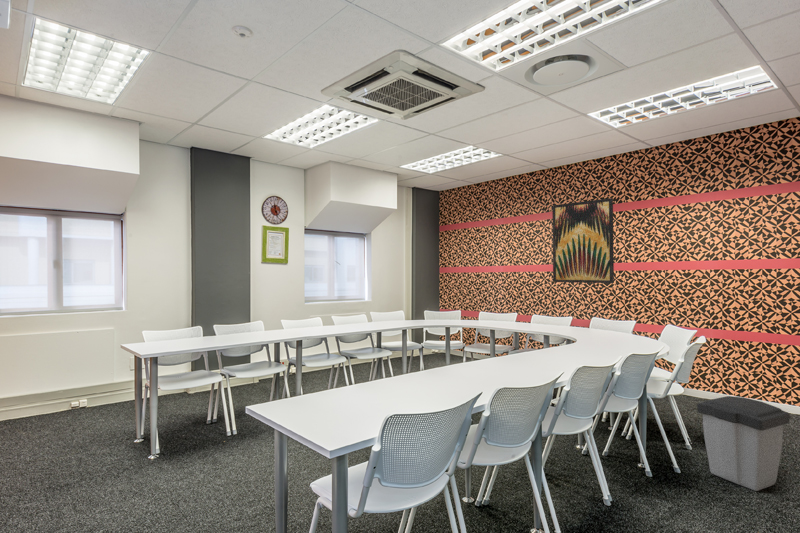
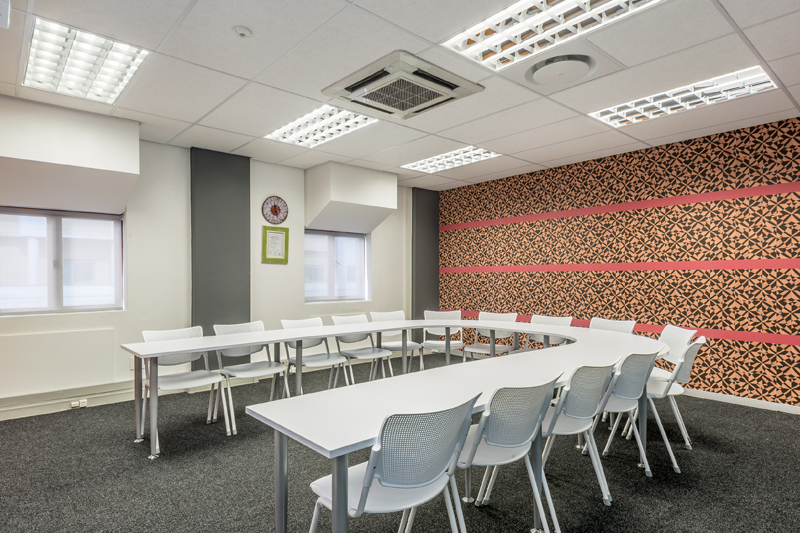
- trash can [696,395,791,492]
- wall art [551,197,615,284]
